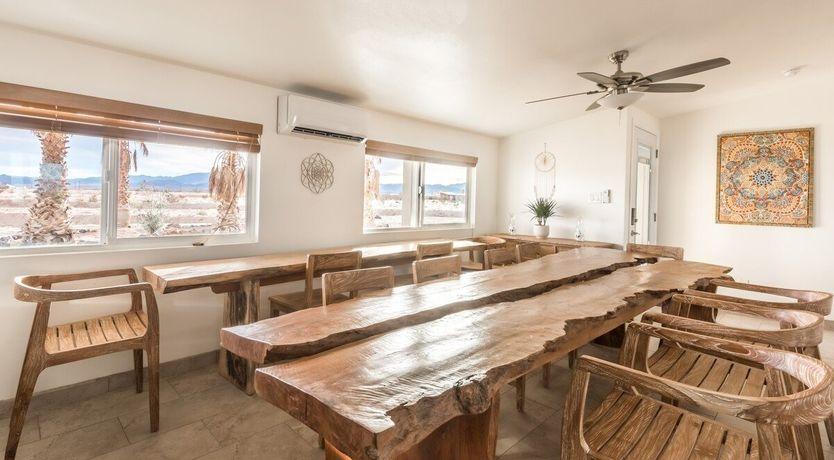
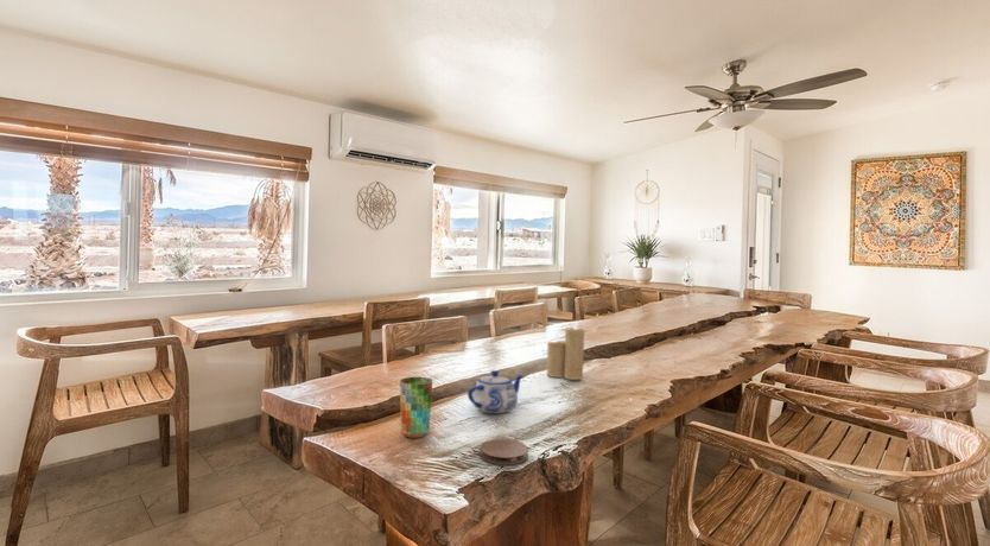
+ coaster [478,438,529,465]
+ candle [546,320,586,381]
+ cup [399,376,434,439]
+ teapot [467,369,525,414]
